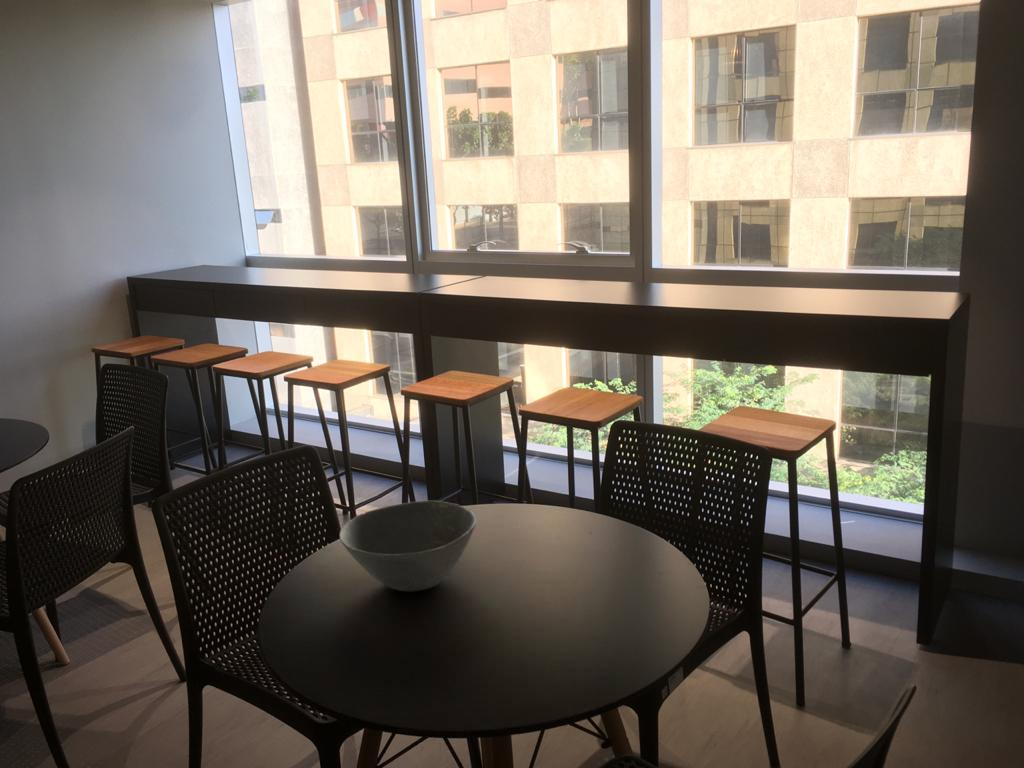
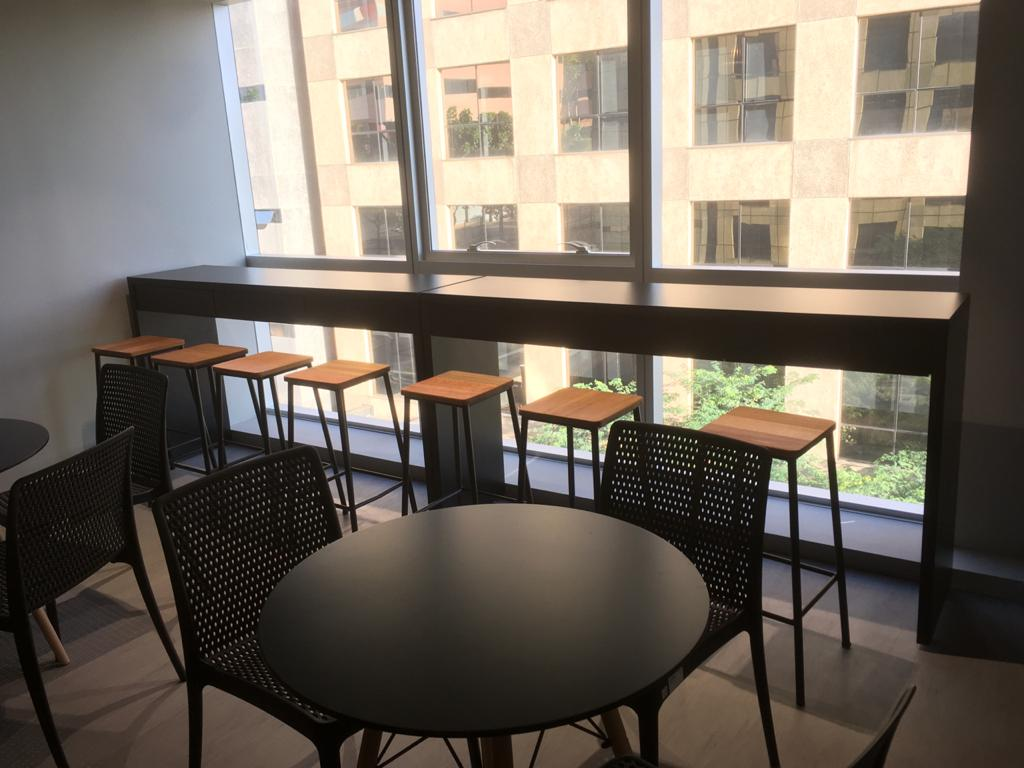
- bowl [339,500,477,593]
